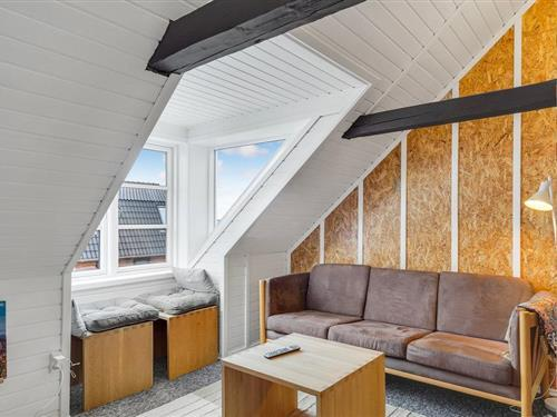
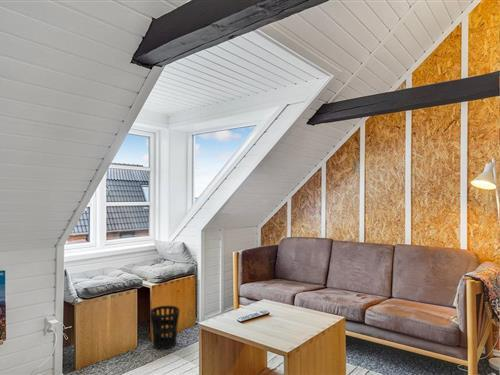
+ wastebasket [149,305,180,351]
